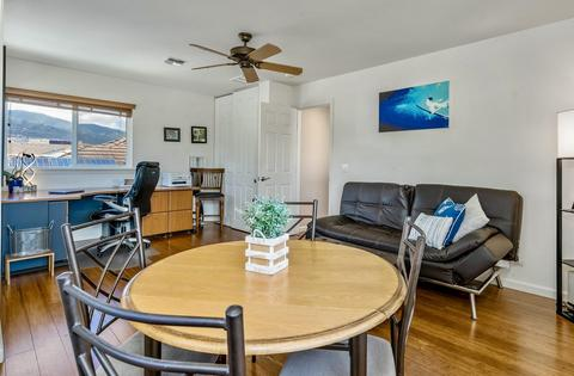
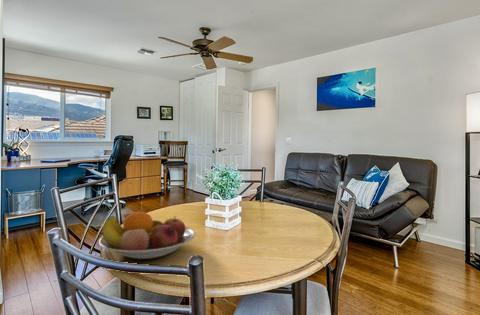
+ fruit bowl [98,211,196,260]
